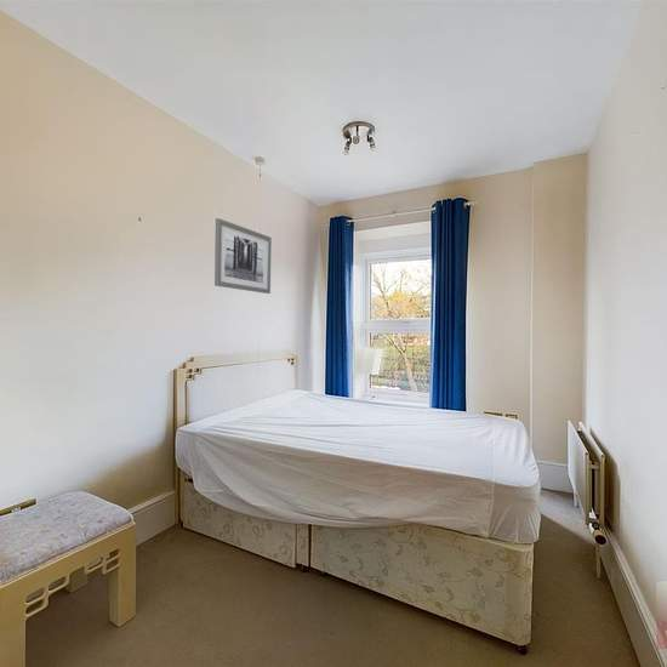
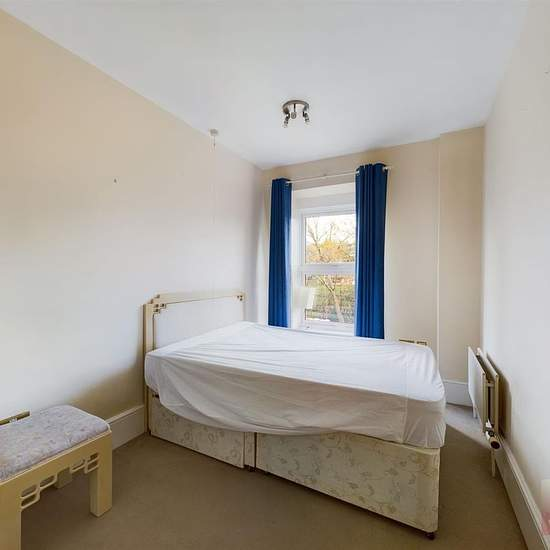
- wall art [213,217,273,295]
